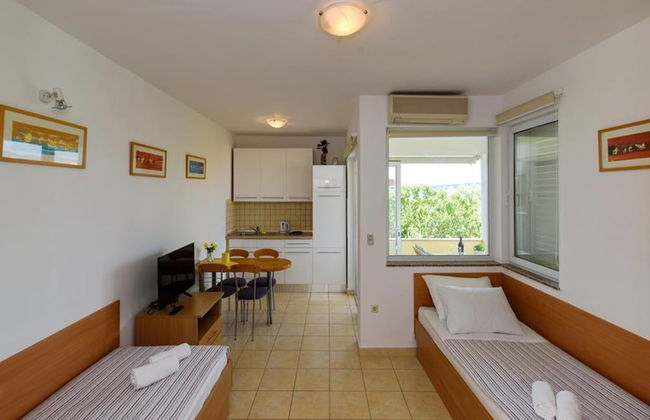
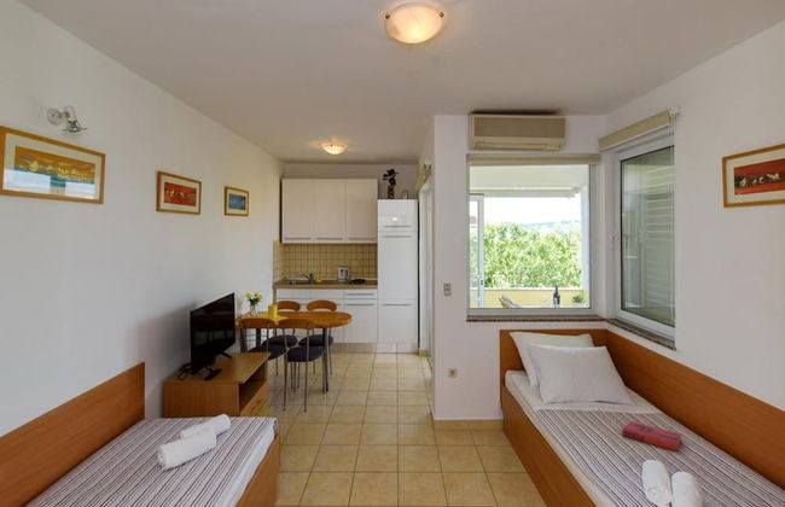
+ hardback book [621,419,682,453]
